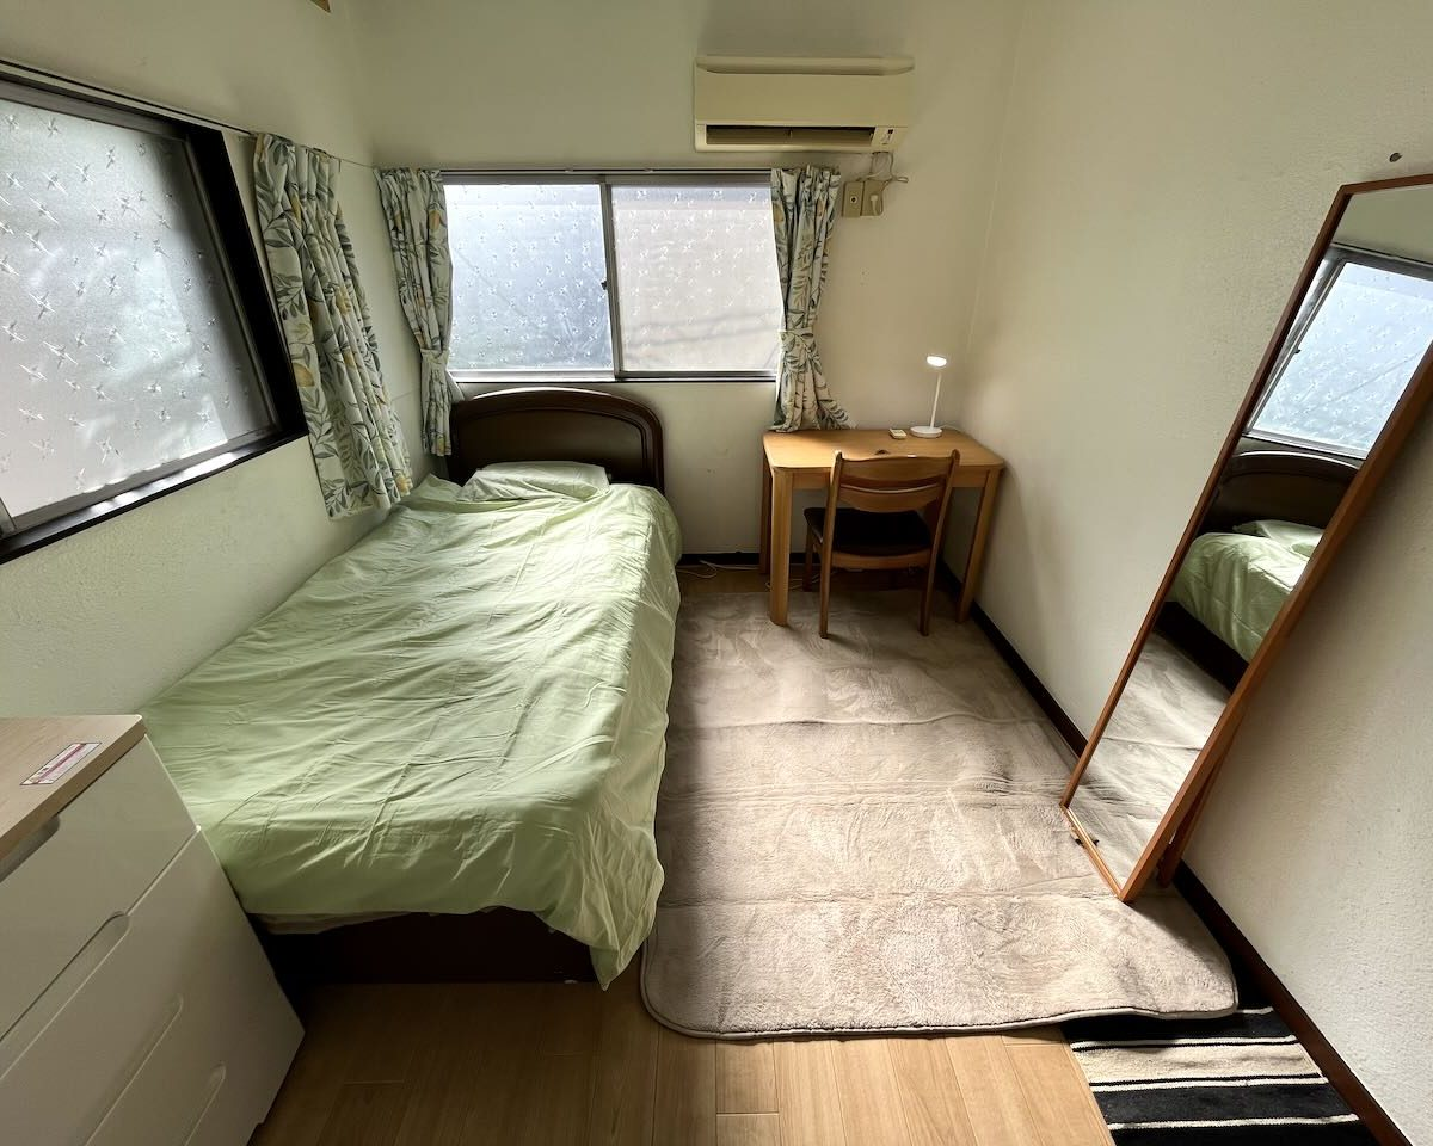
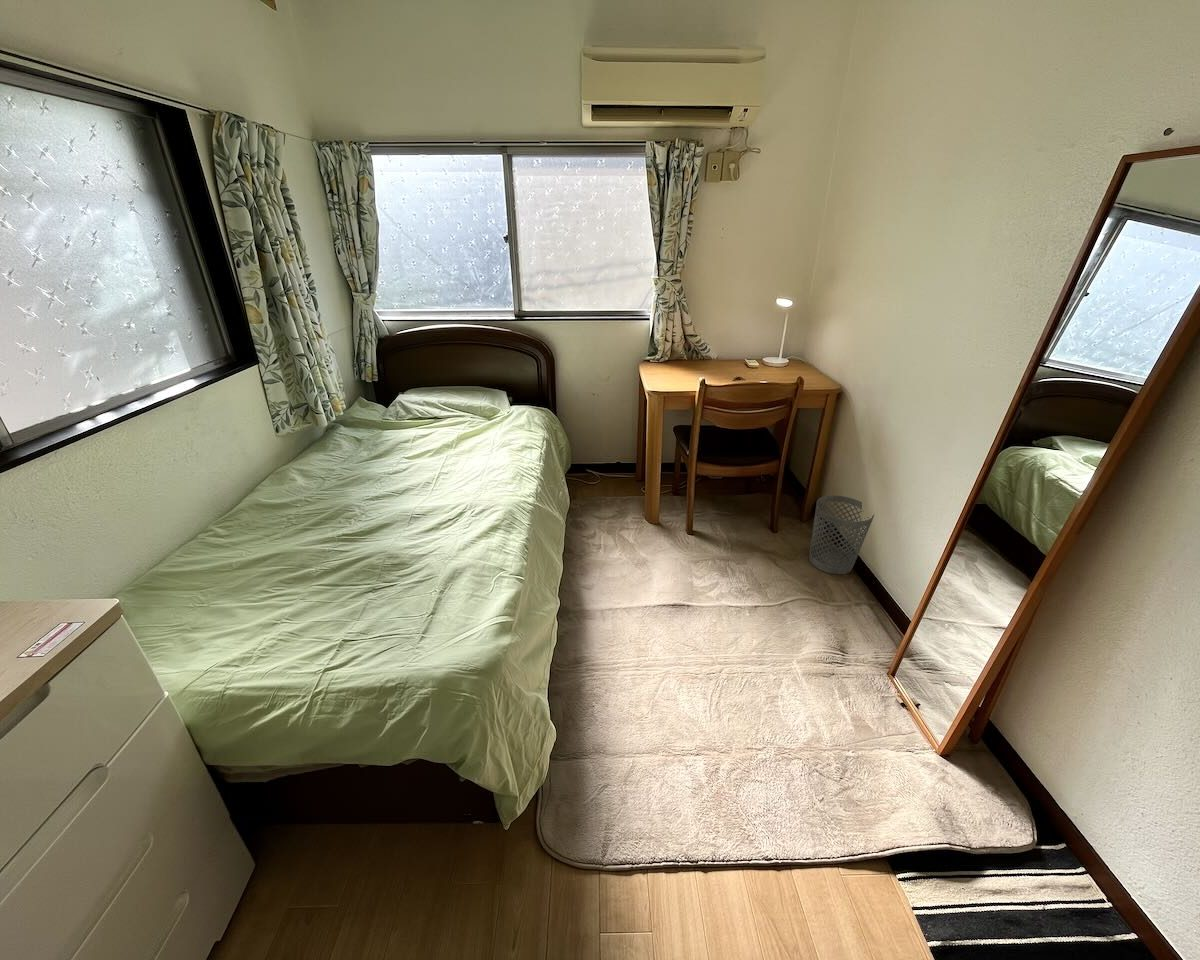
+ wastebasket [808,494,875,575]
